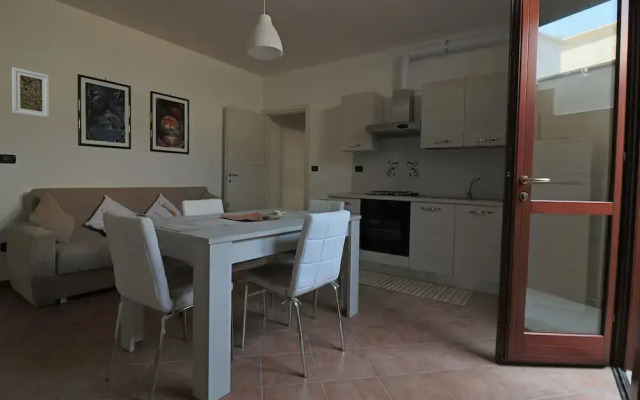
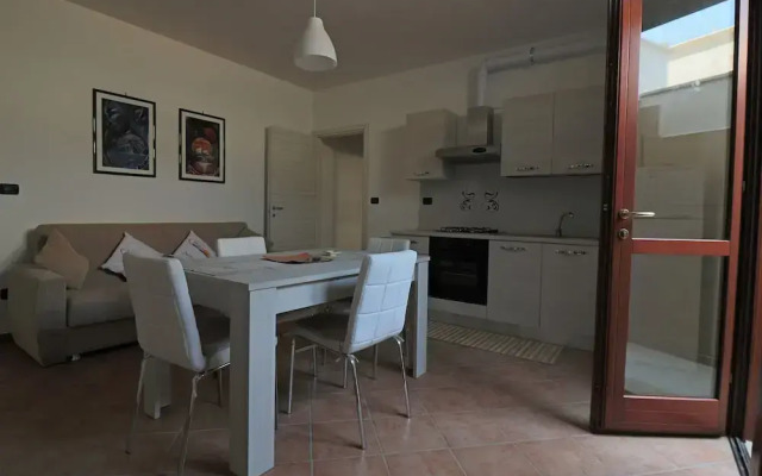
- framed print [11,66,50,119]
